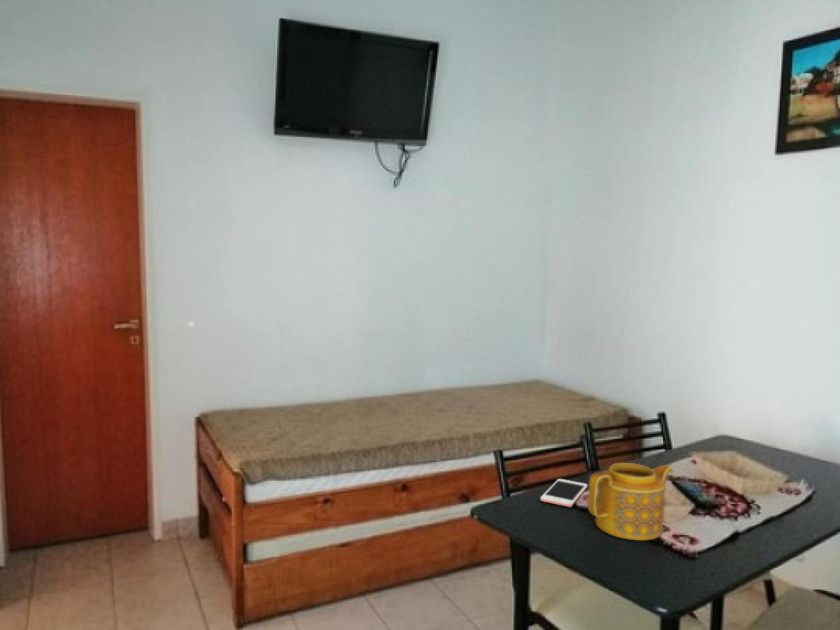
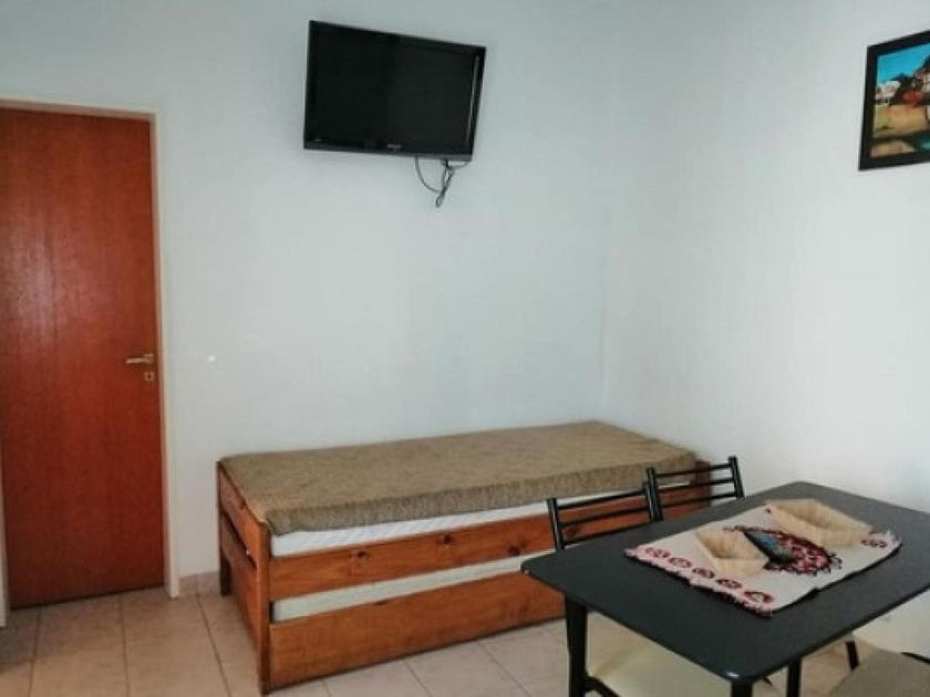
- teapot [587,462,674,541]
- cell phone [539,478,588,508]
